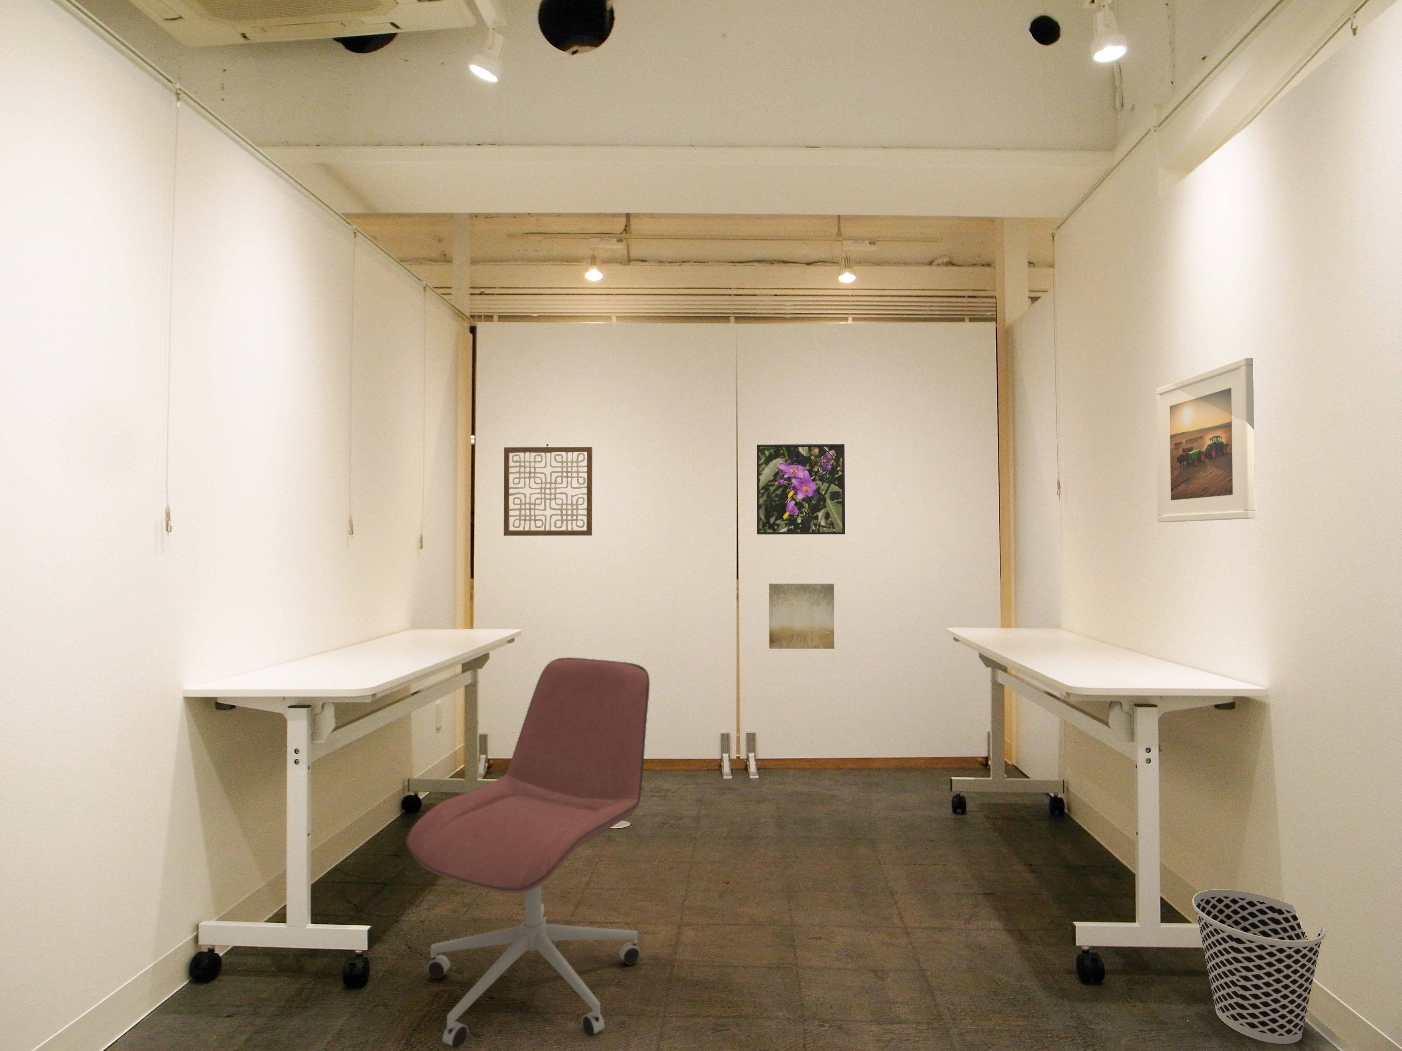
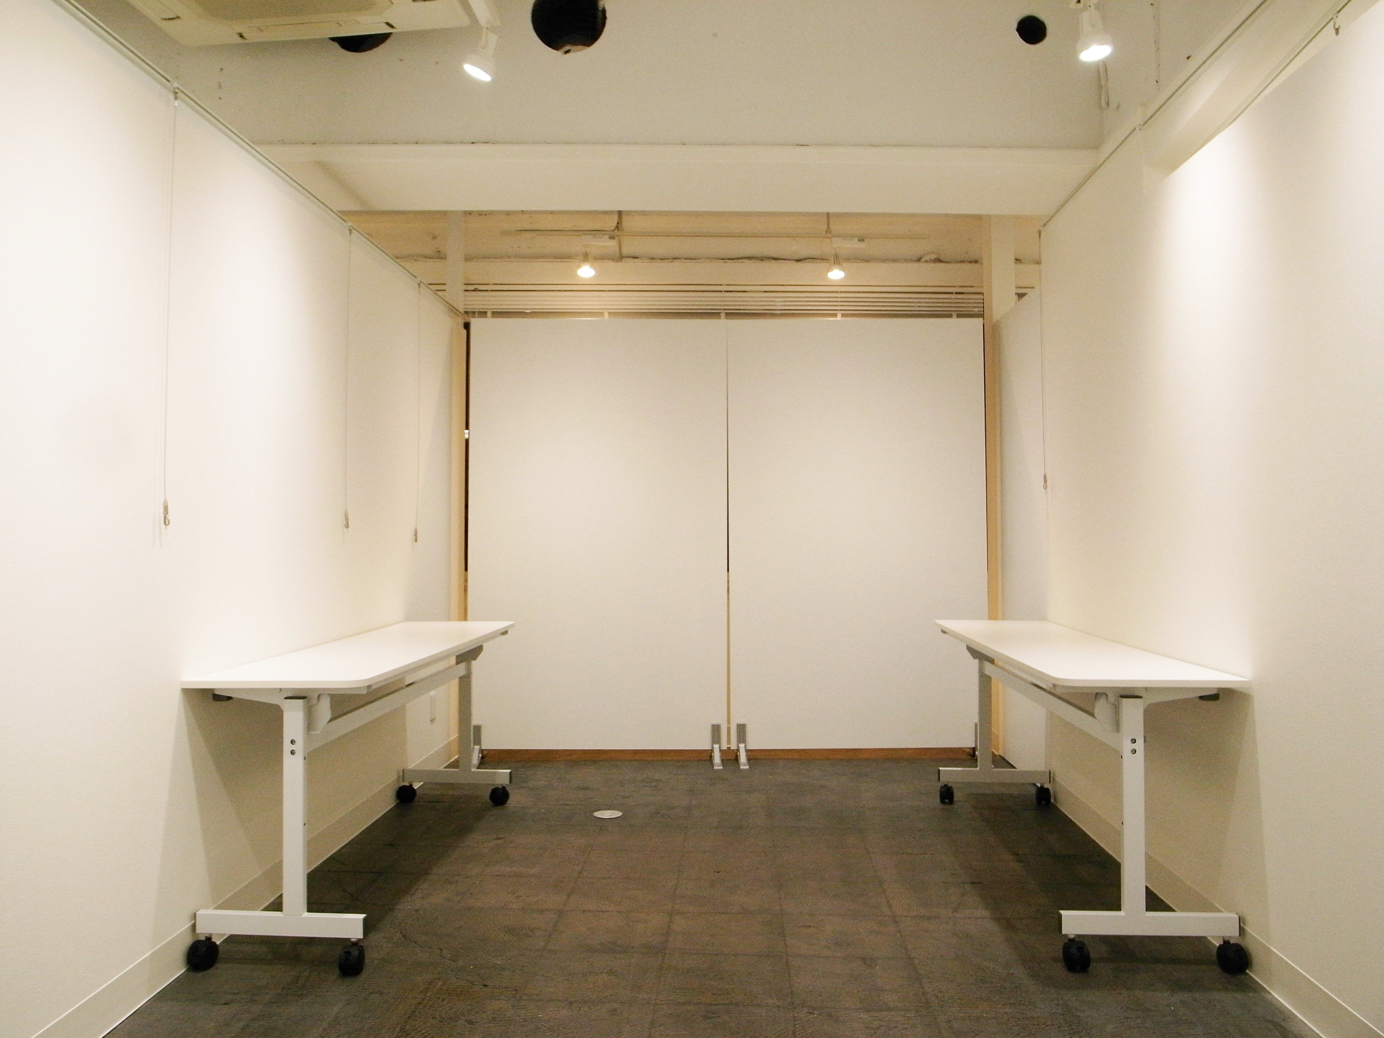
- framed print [756,444,846,534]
- office chair [405,657,650,1049]
- wall art [503,444,593,537]
- wastebasket [1192,889,1326,1044]
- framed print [1156,358,1255,523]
- wall art [768,583,835,649]
